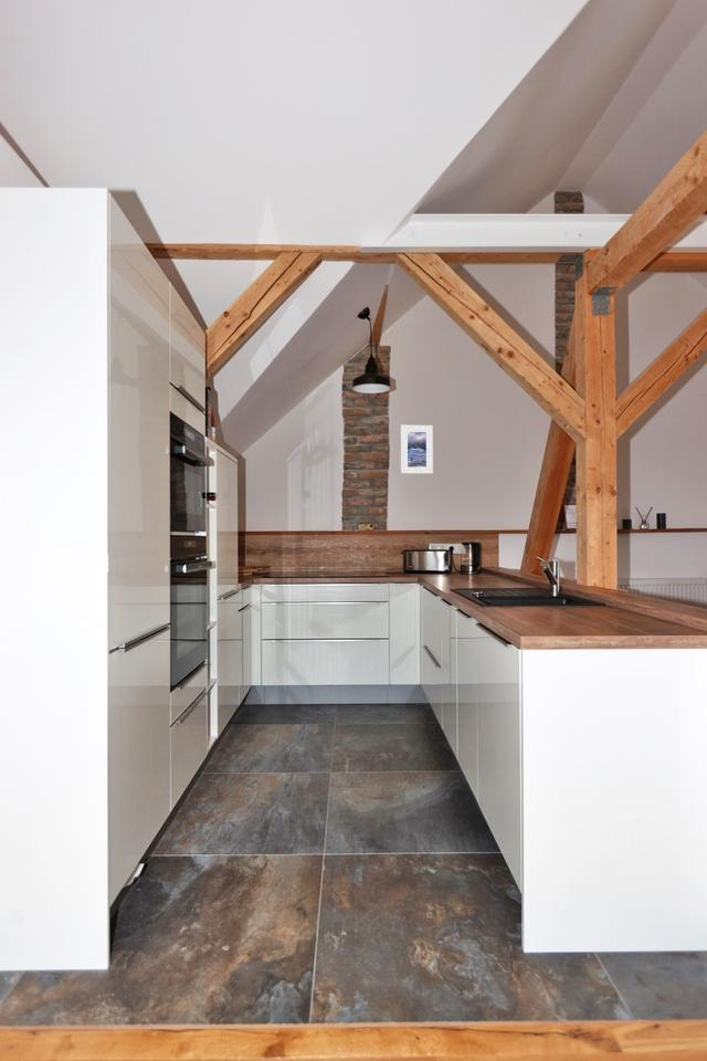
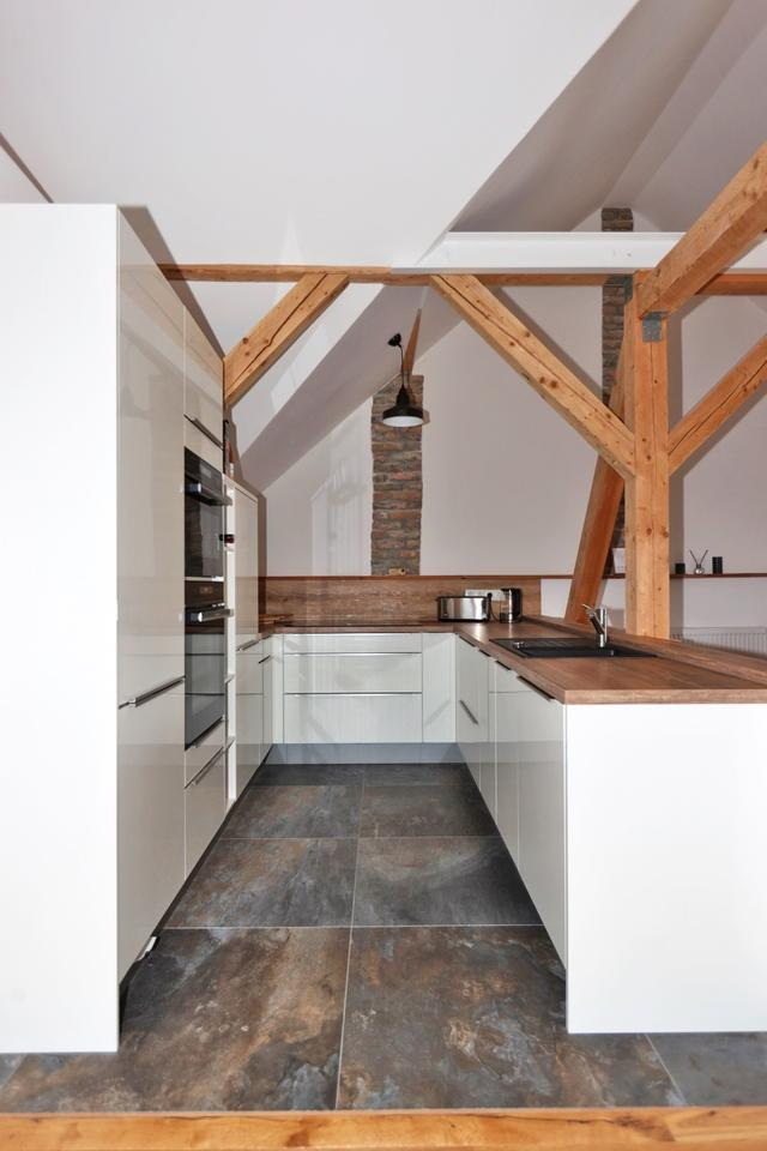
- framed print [400,424,434,475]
